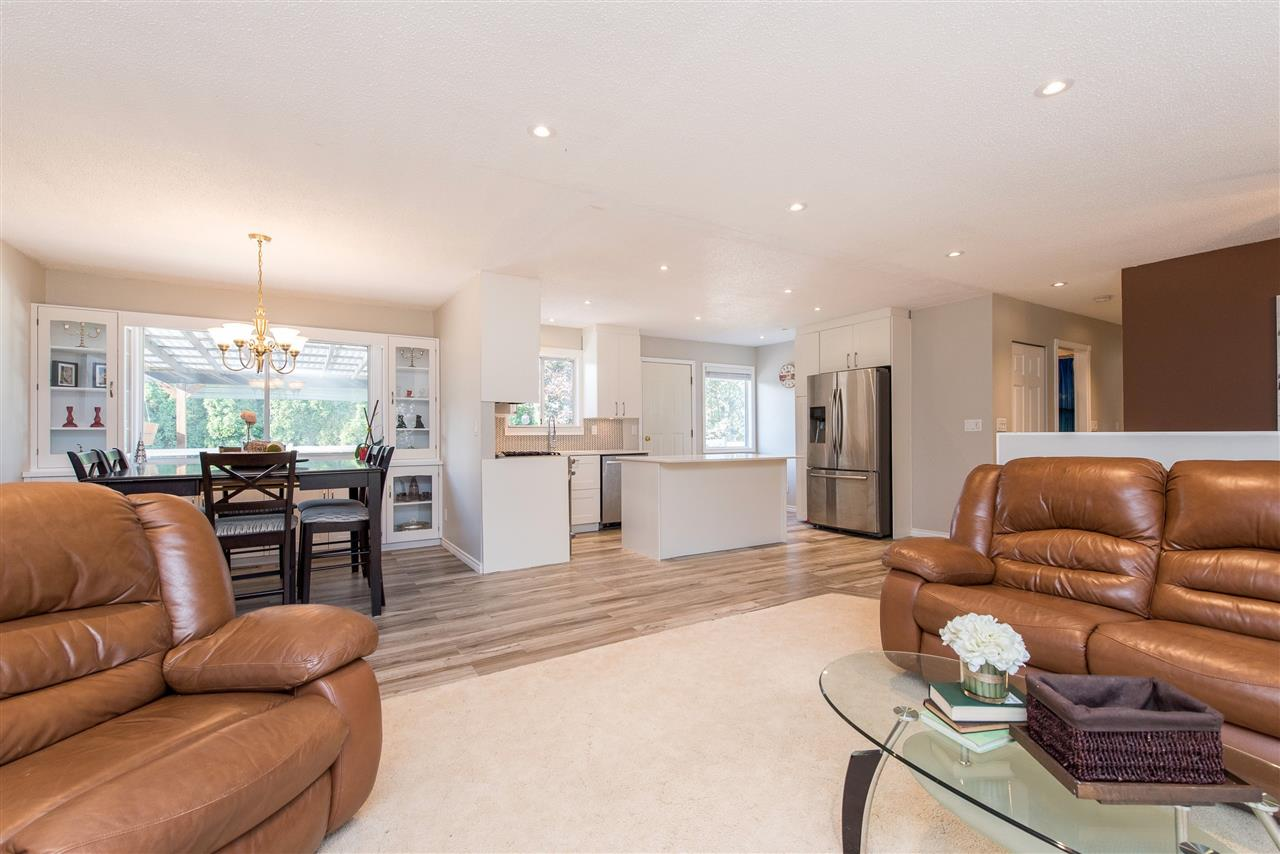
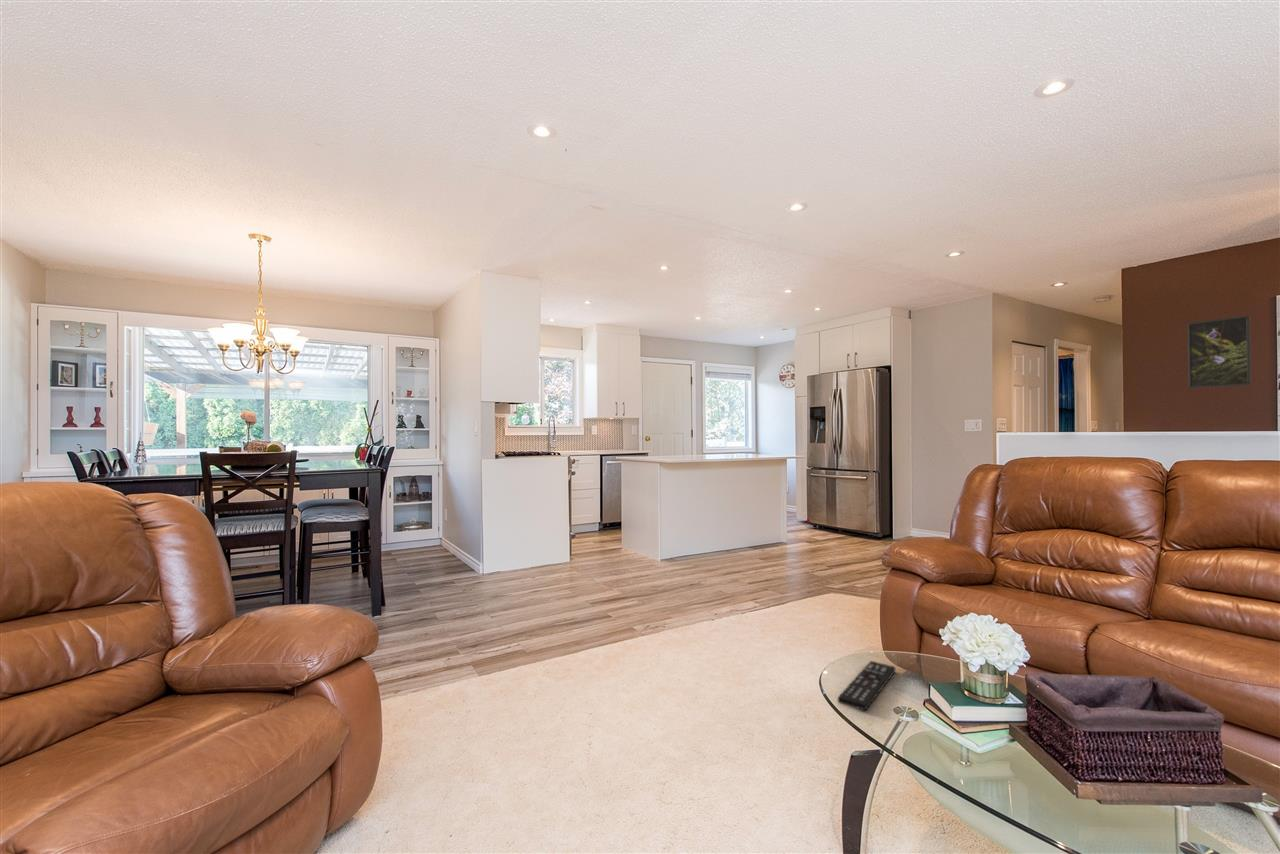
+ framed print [1187,315,1252,389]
+ remote control [837,660,896,712]
